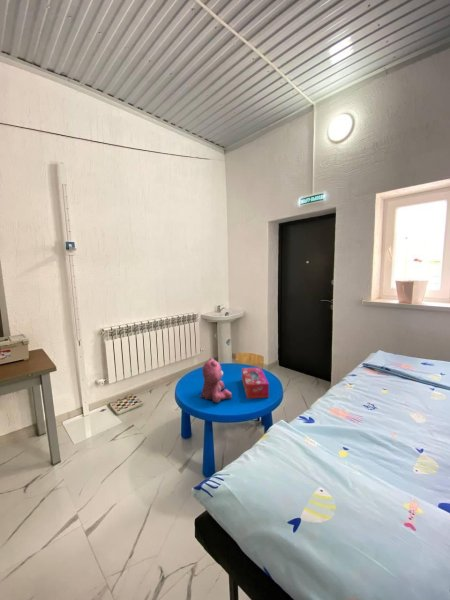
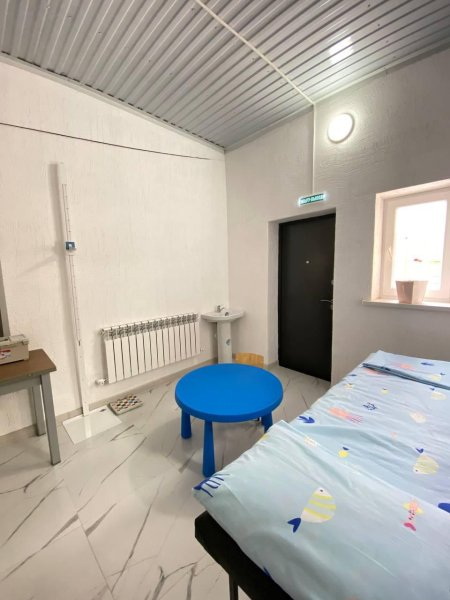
- tissue box [241,366,270,400]
- teddy bear [199,357,233,404]
